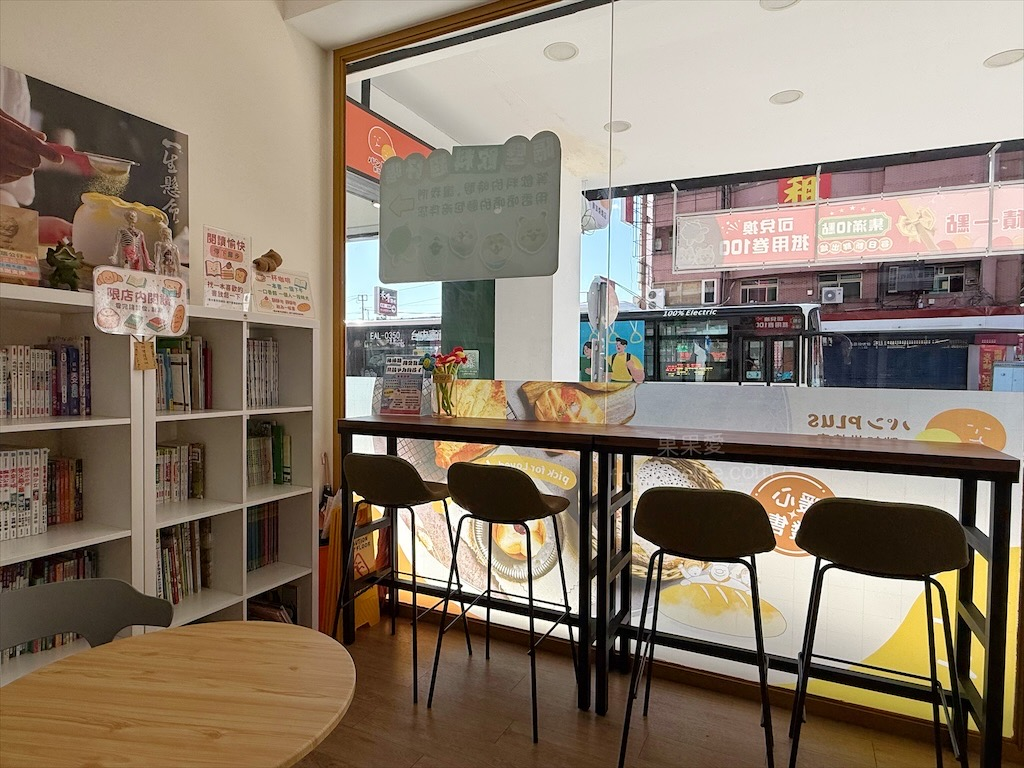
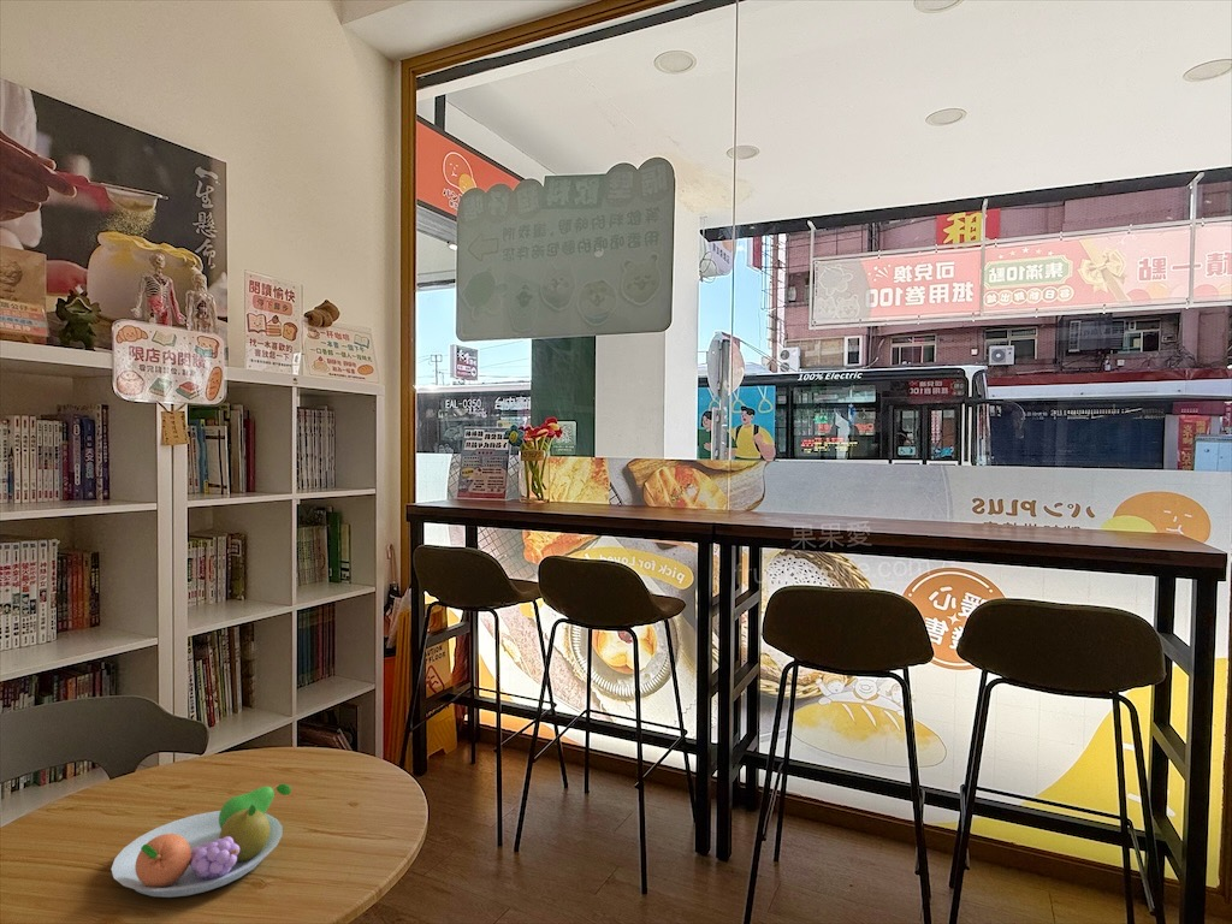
+ fruit bowl [111,783,292,899]
